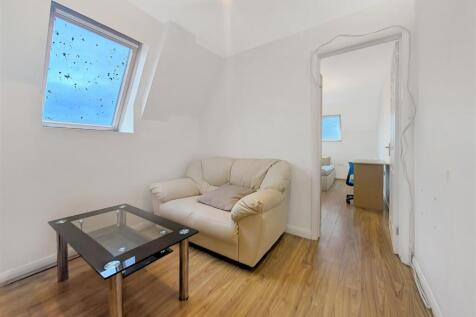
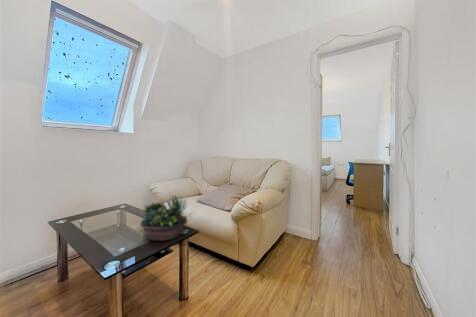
+ succulent planter [139,194,188,242]
